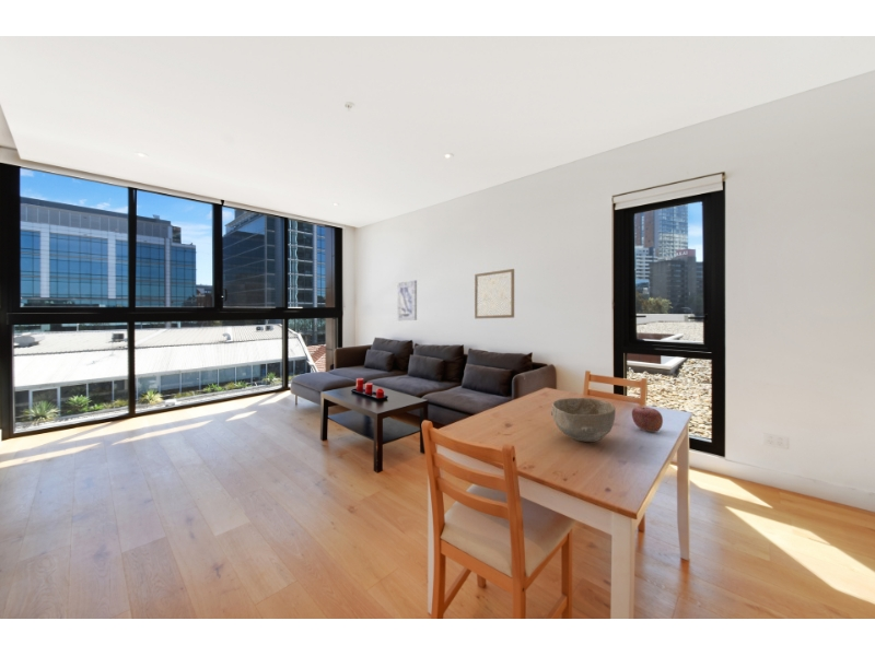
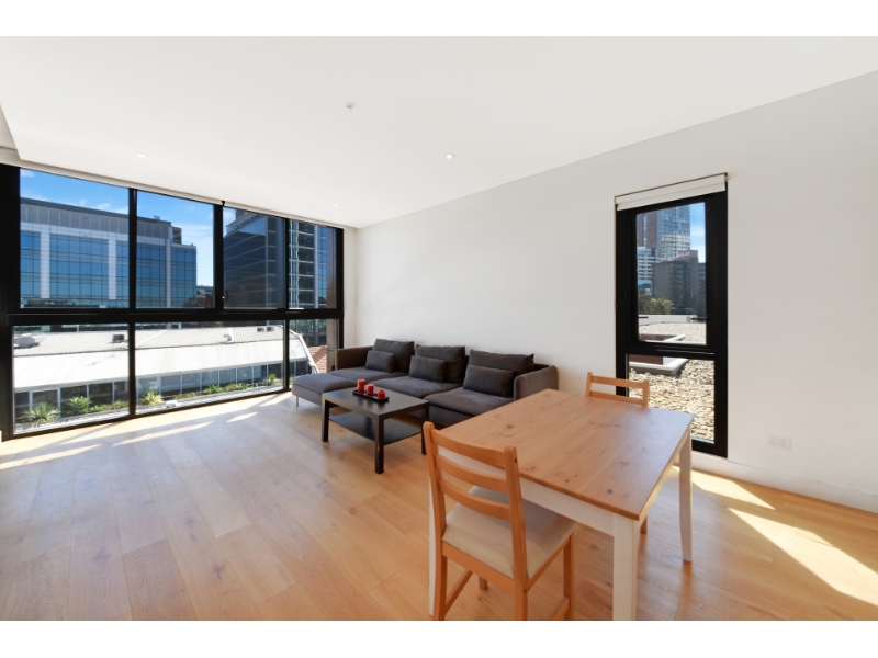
- bowl [550,397,617,443]
- wall art [397,279,418,321]
- apple [631,406,664,433]
- wall art [474,268,515,319]
